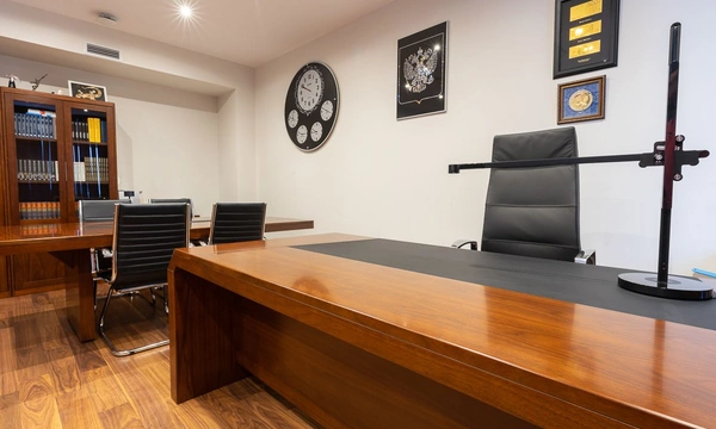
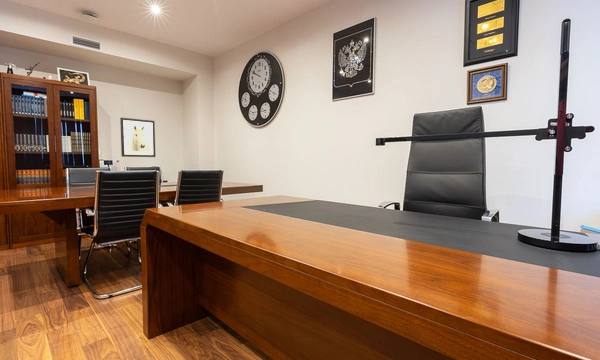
+ wall art [119,117,156,158]
